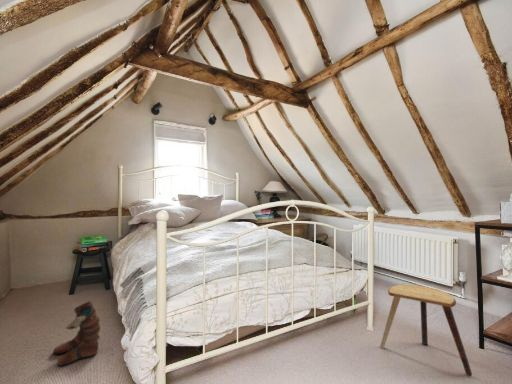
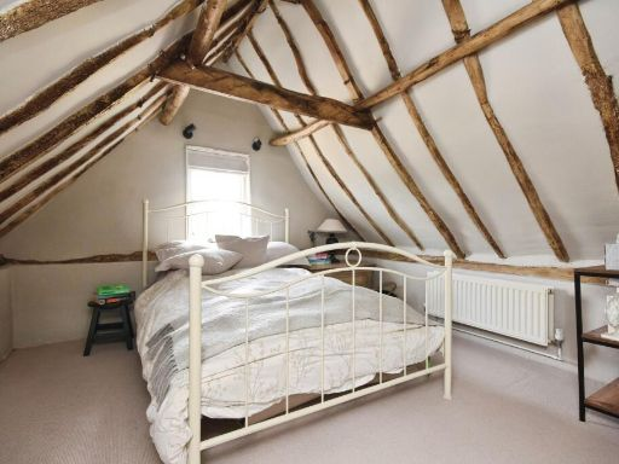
- stool [379,284,473,377]
- boots [52,300,101,367]
